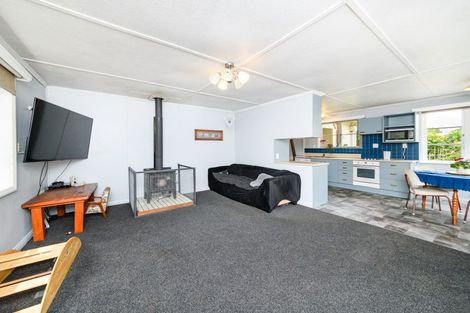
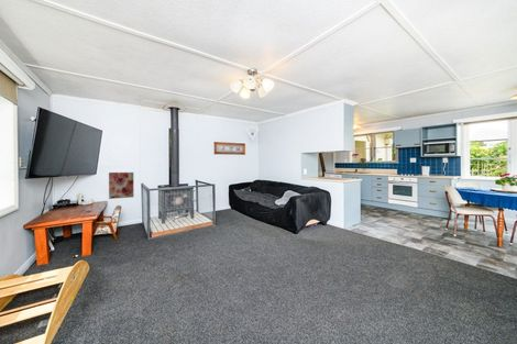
+ wall art [108,171,135,200]
